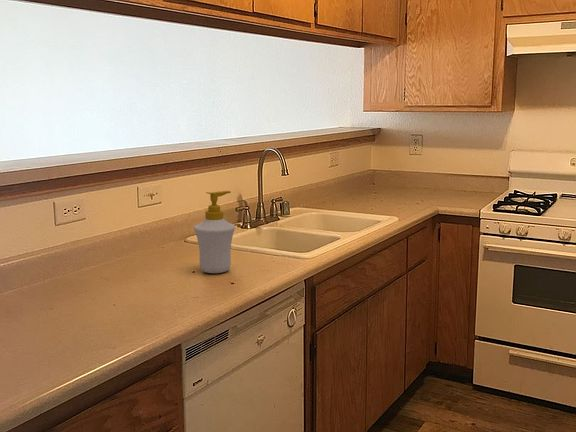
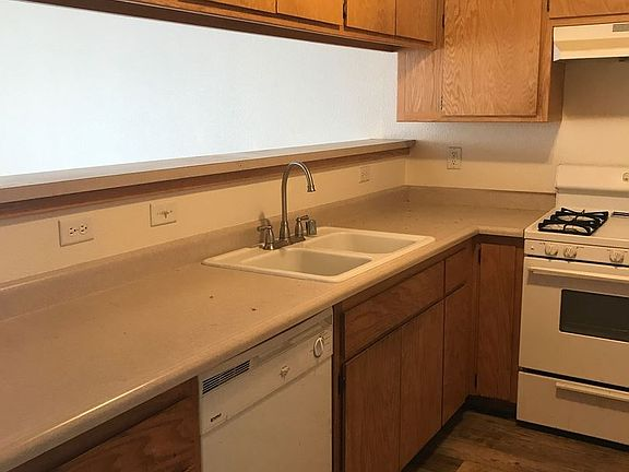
- soap bottle [193,190,236,274]
